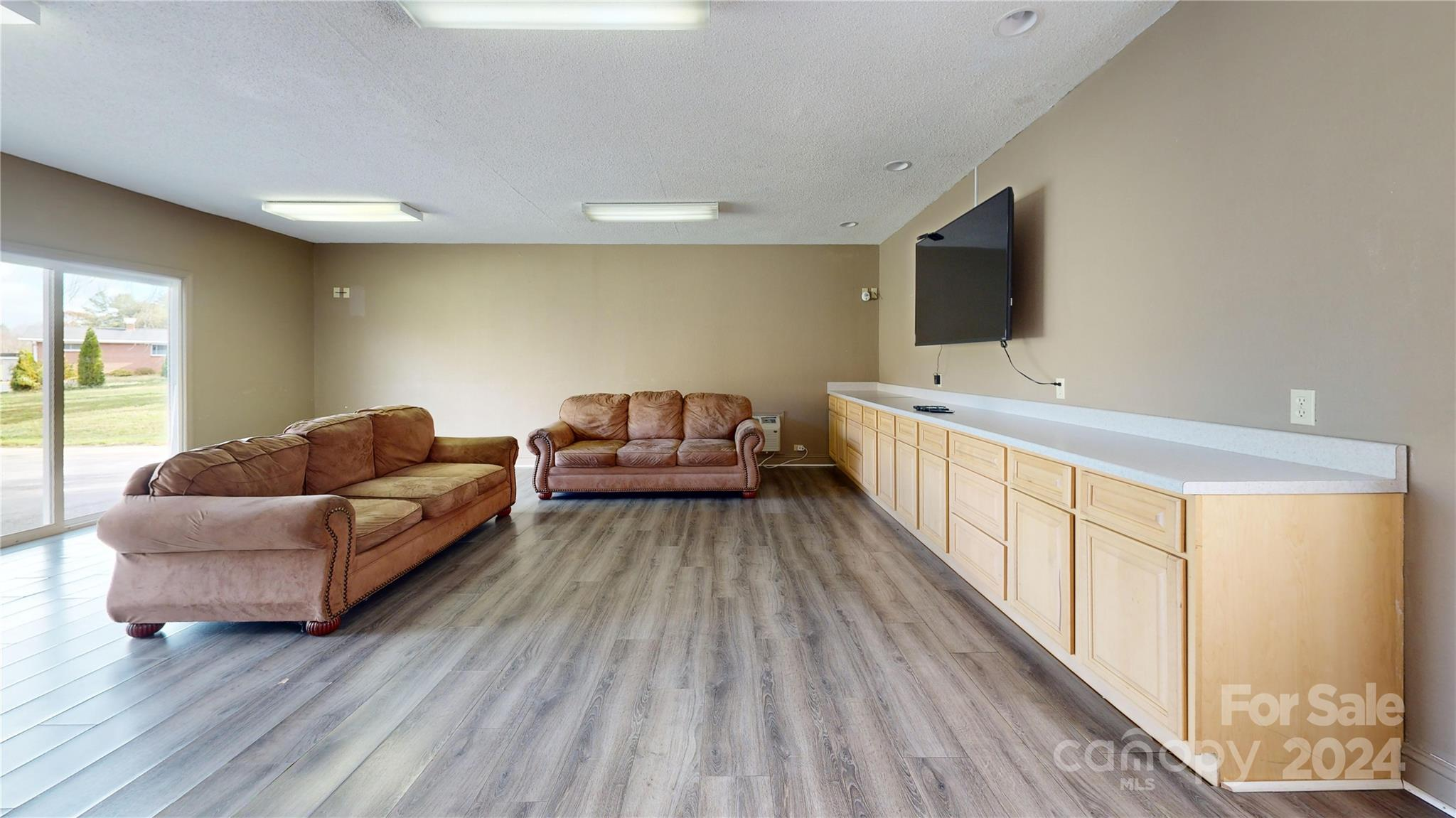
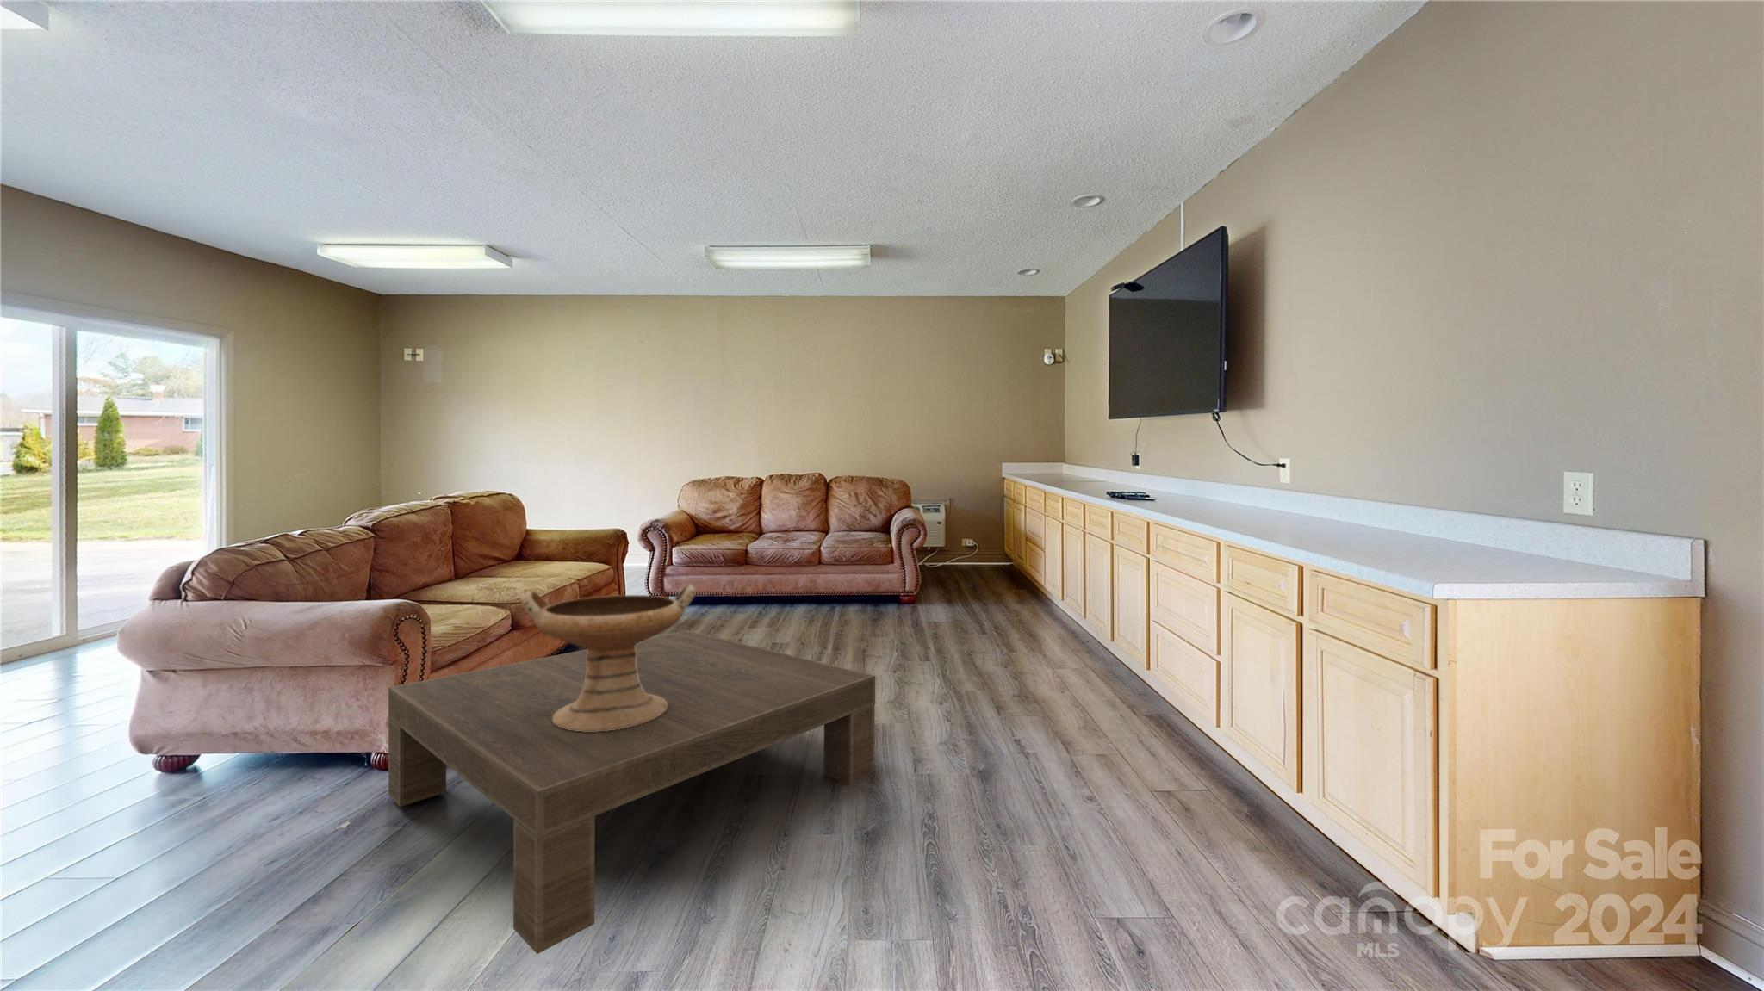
+ decorative bowl [520,584,695,732]
+ coffee table [388,630,876,955]
